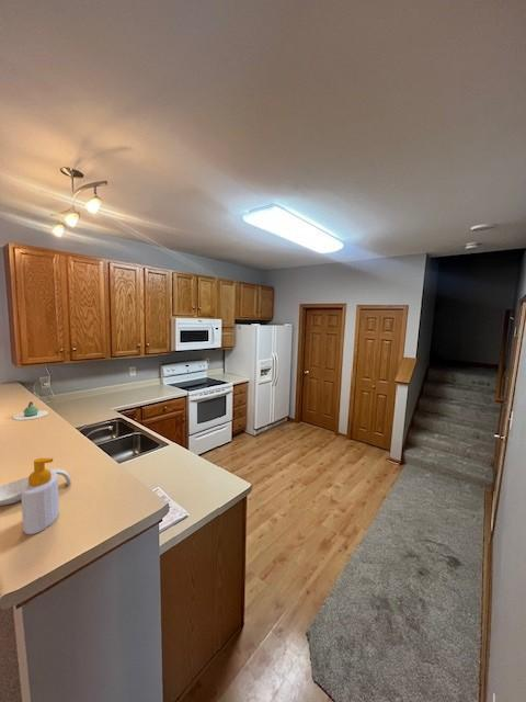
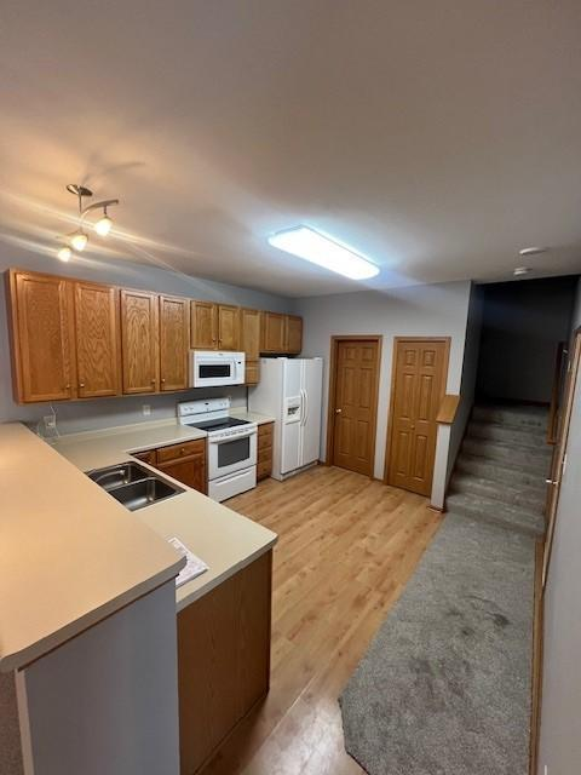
- teapot [12,400,49,421]
- soap bottle [21,457,60,535]
- spoon rest [0,467,72,506]
